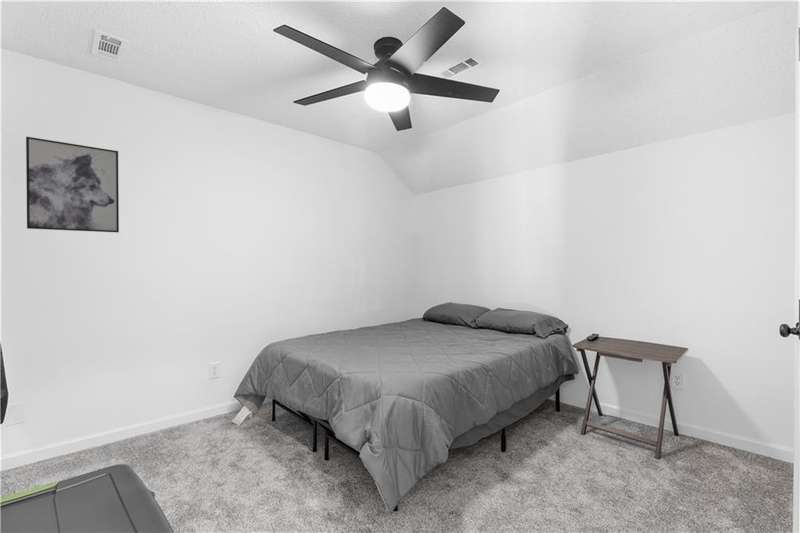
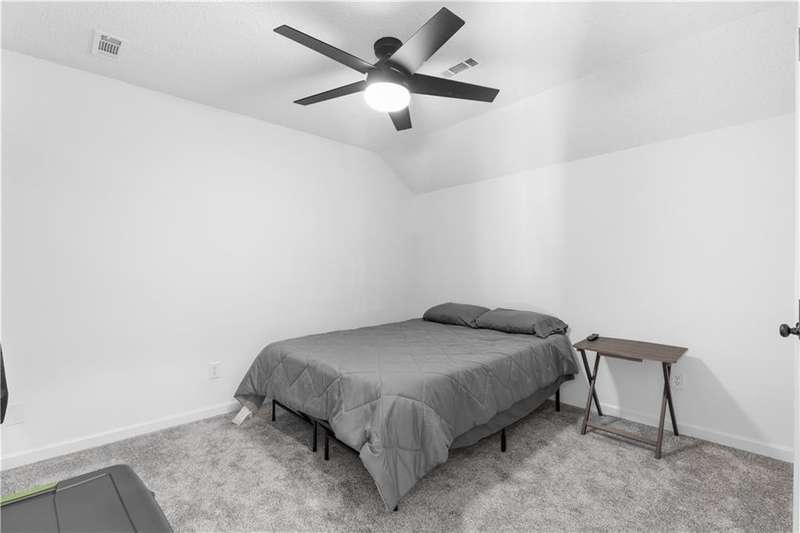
- wall art [25,136,120,233]
